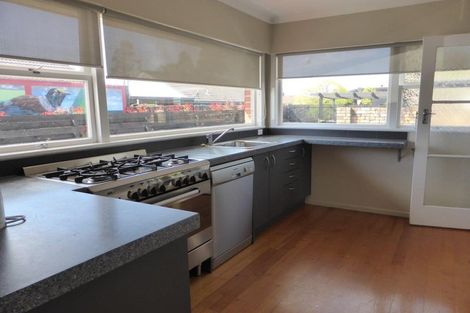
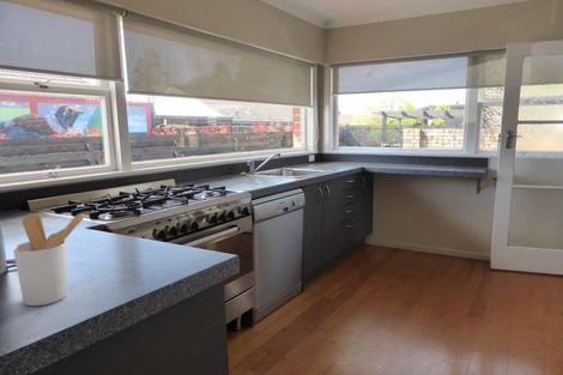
+ utensil holder [12,212,85,307]
